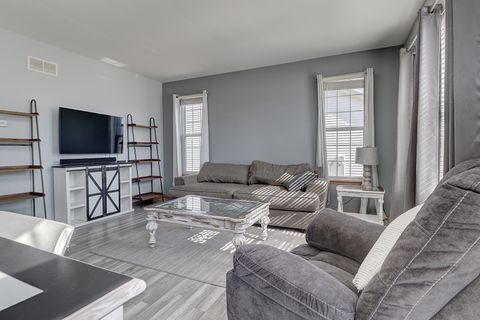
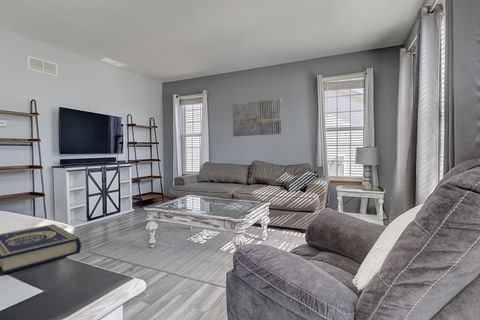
+ book [0,223,82,275]
+ wall art [231,98,283,137]
